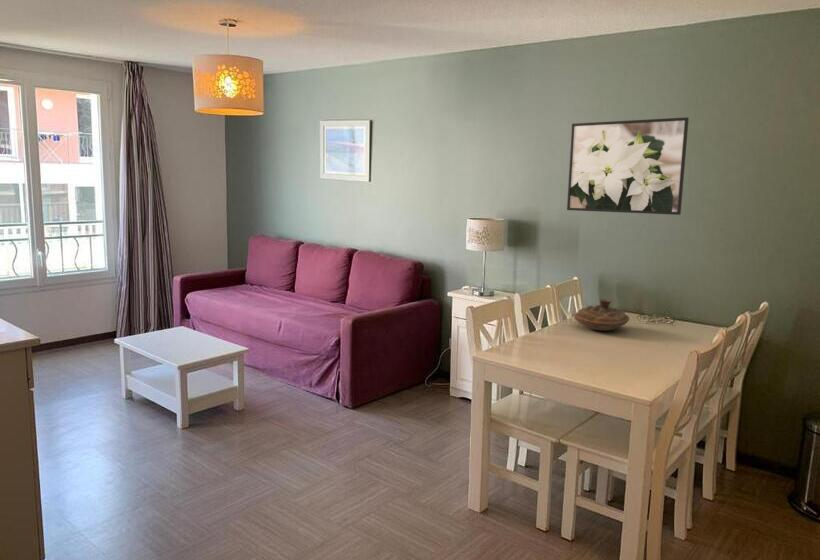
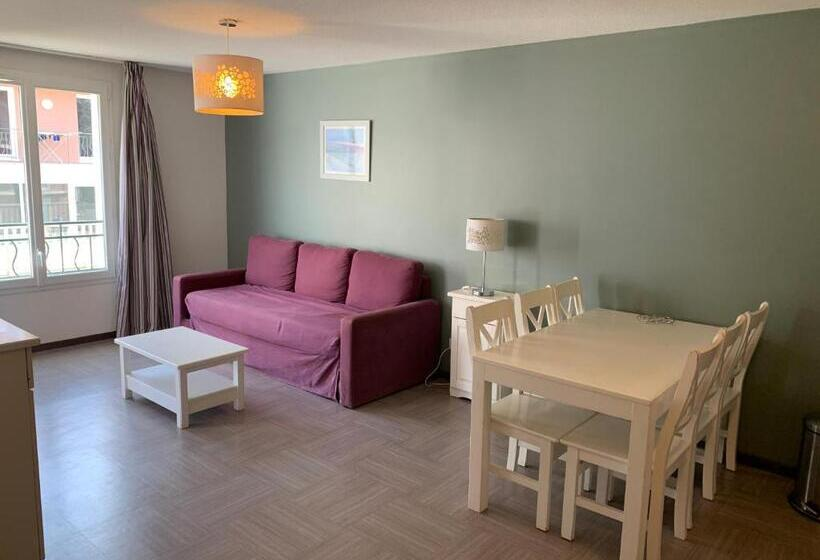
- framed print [566,116,690,216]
- decorative bowl [573,298,630,332]
